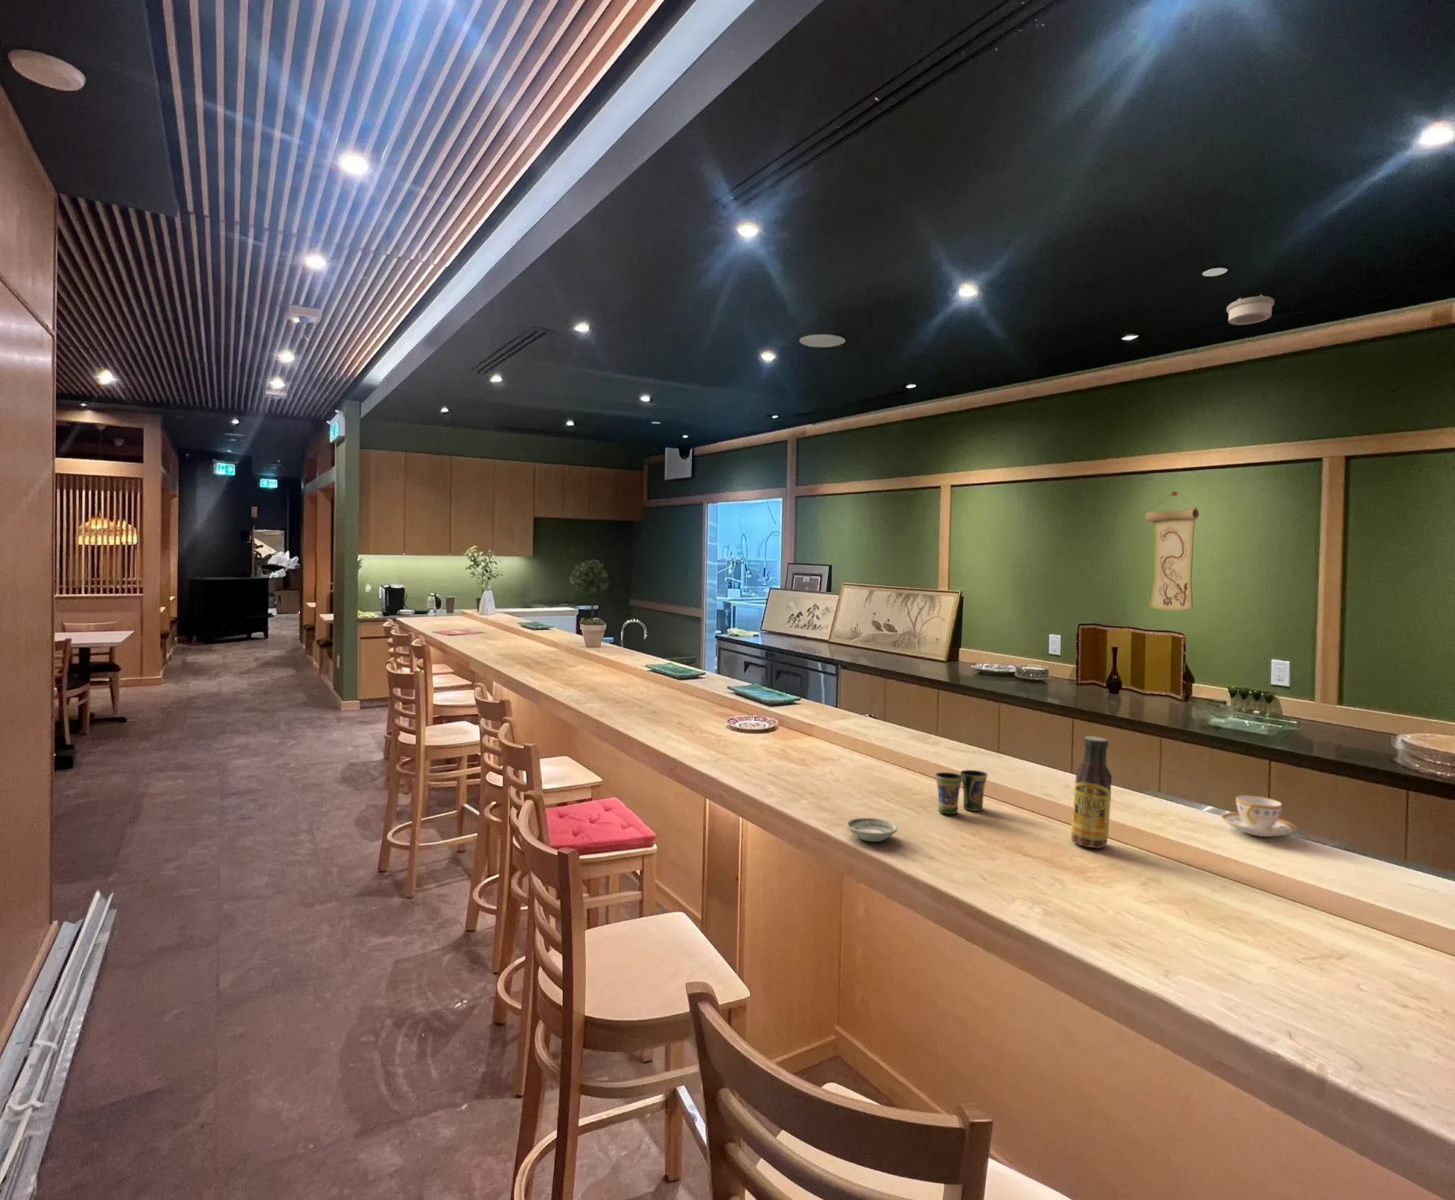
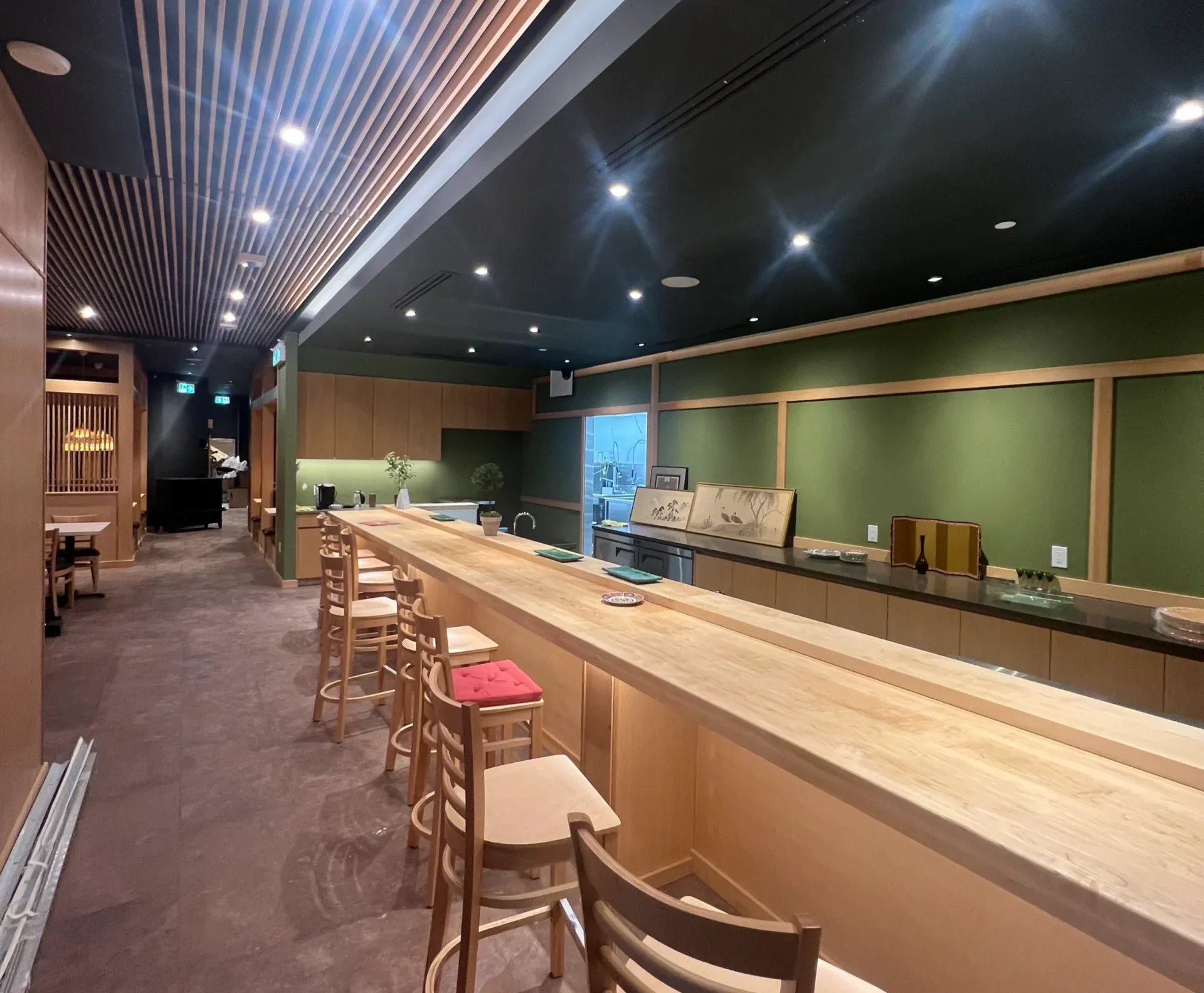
- sauce bottle [1071,735,1113,850]
- smoke detector [1225,294,1275,326]
- saucer [845,817,899,842]
- wall scroll [1146,491,1200,611]
- teacup [1221,794,1298,837]
- cup [934,770,989,815]
